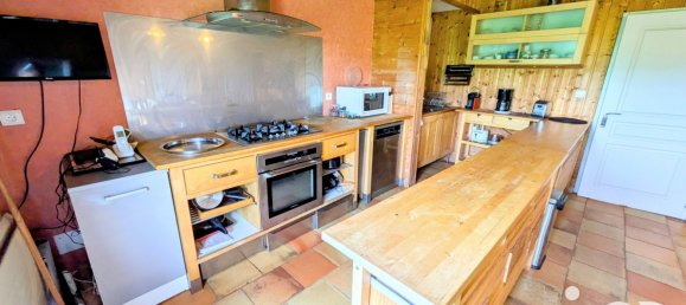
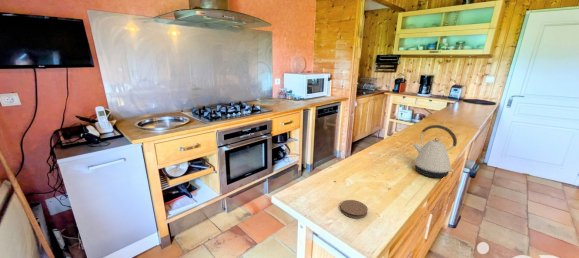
+ kettle [412,124,458,179]
+ coaster [339,199,369,219]
